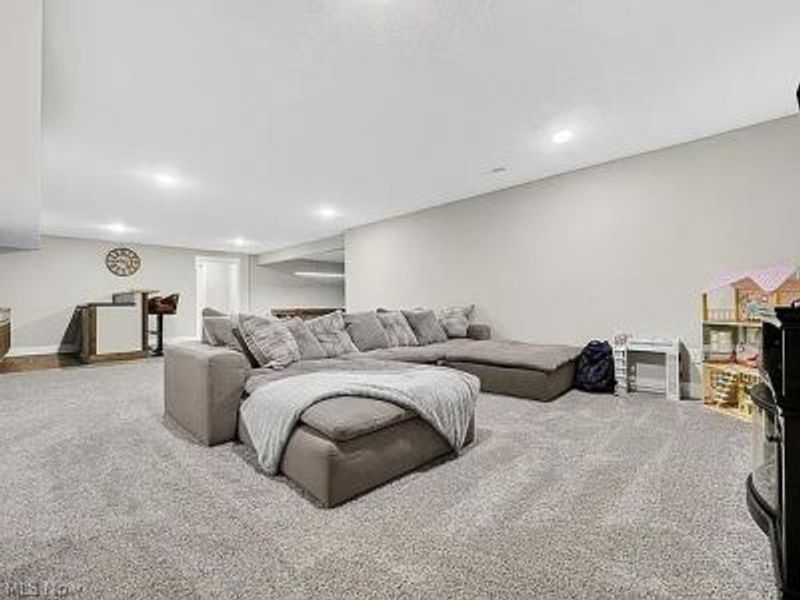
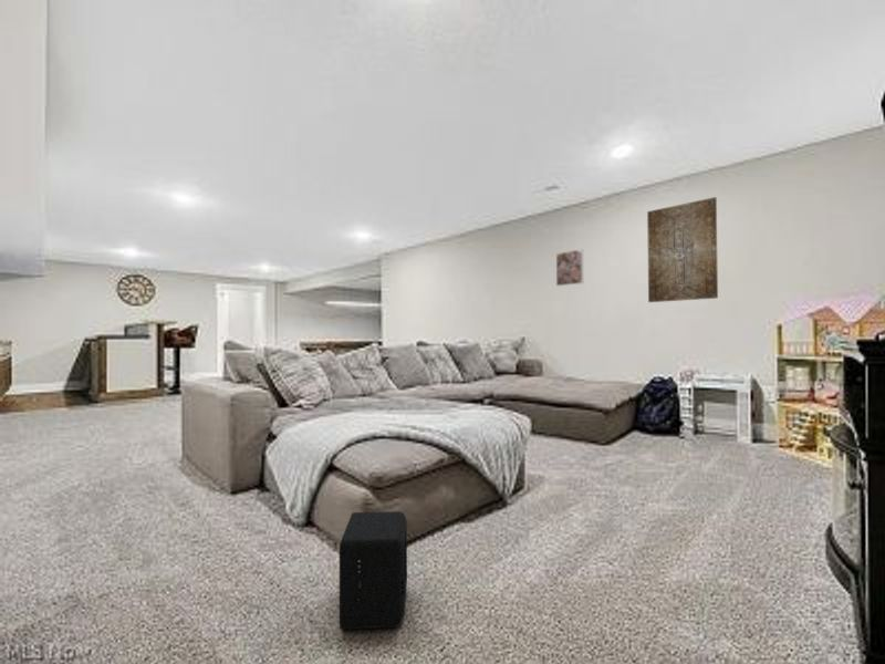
+ wall art [646,196,719,303]
+ air purifier [339,510,408,631]
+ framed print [555,248,584,287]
